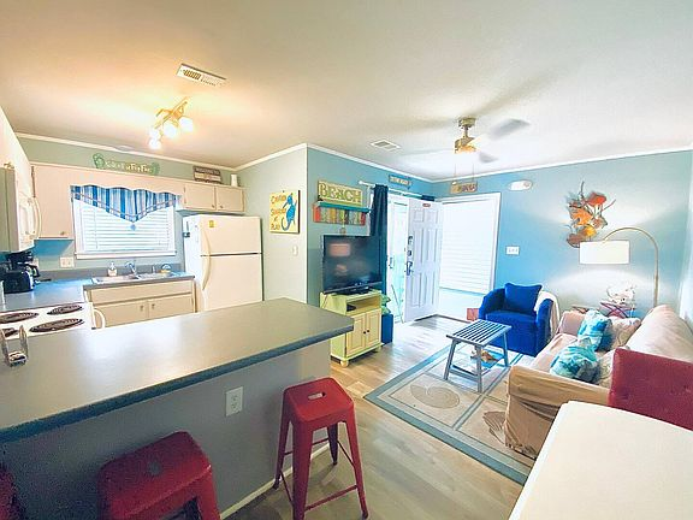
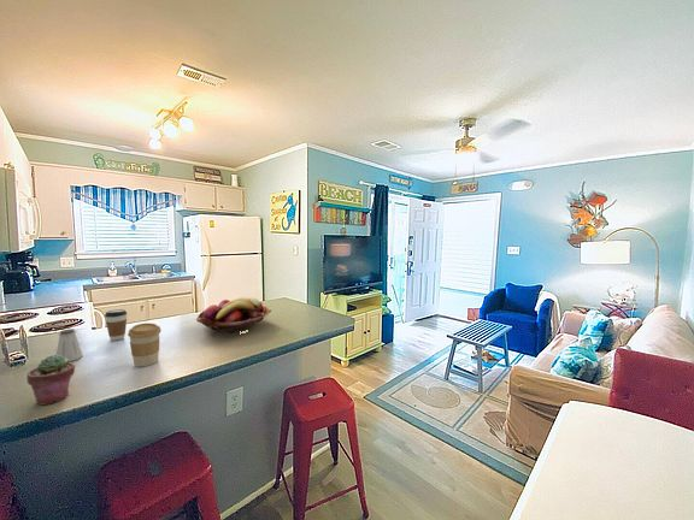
+ saltshaker [55,327,84,362]
+ potted succulent [25,353,76,406]
+ coffee cup [127,323,163,367]
+ fruit basket [195,296,272,333]
+ coffee cup [104,308,128,342]
